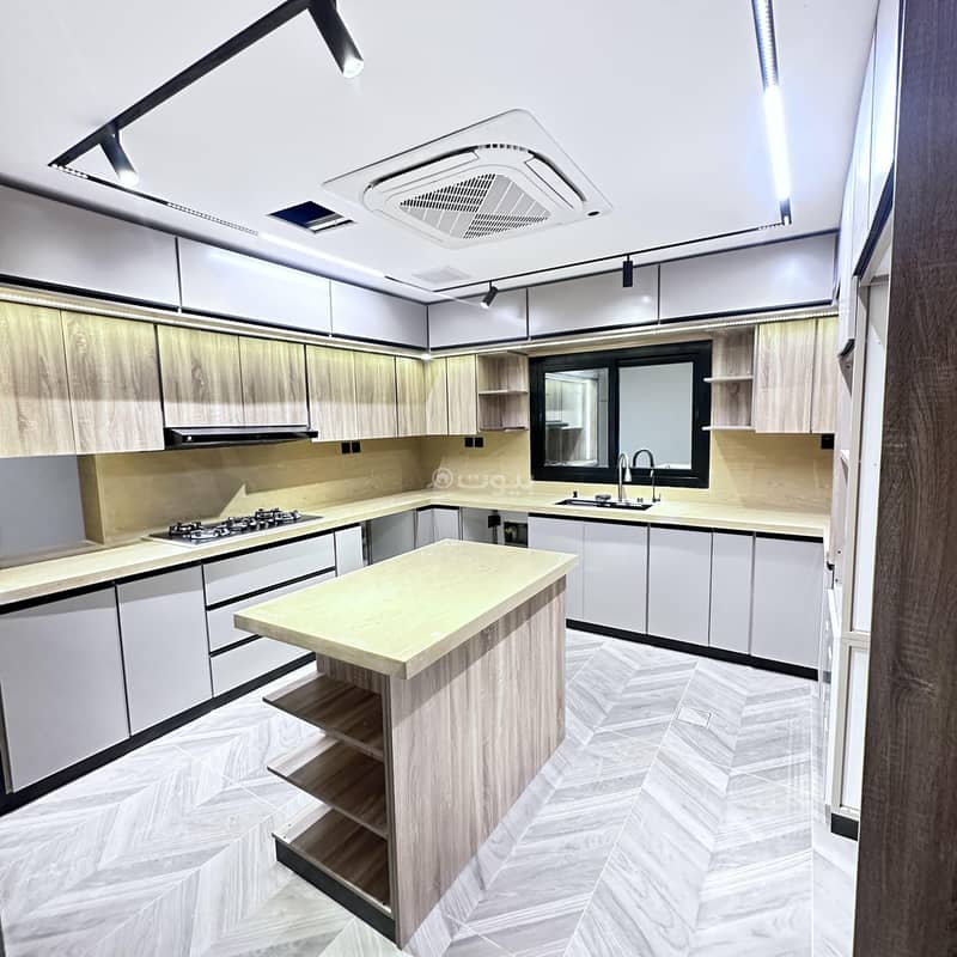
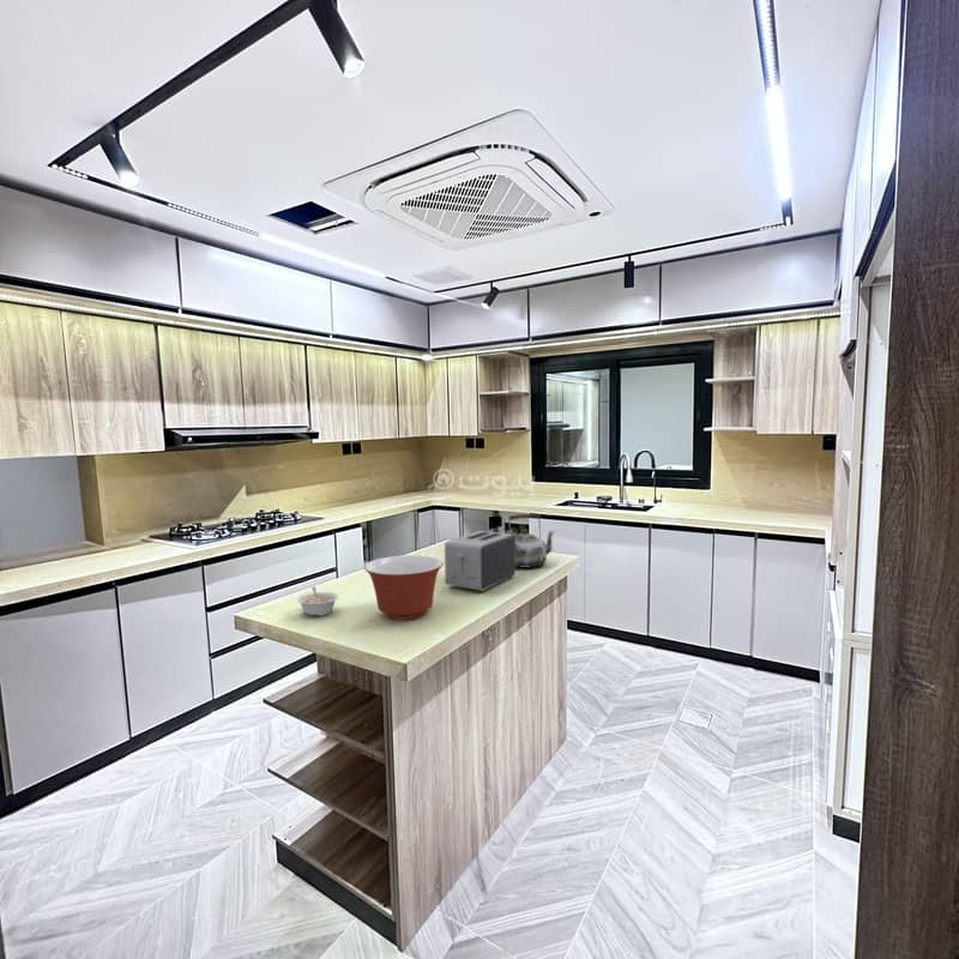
+ mixing bowl [363,554,445,621]
+ kettle [507,512,556,569]
+ legume [296,586,339,617]
+ toaster [444,530,517,592]
